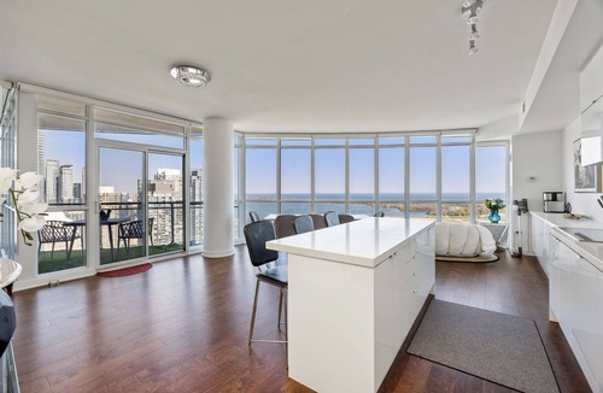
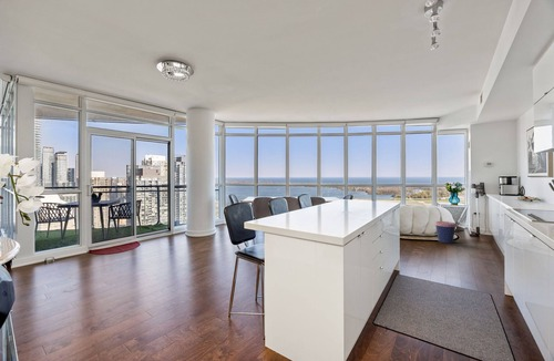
+ coffee cup [434,220,458,245]
